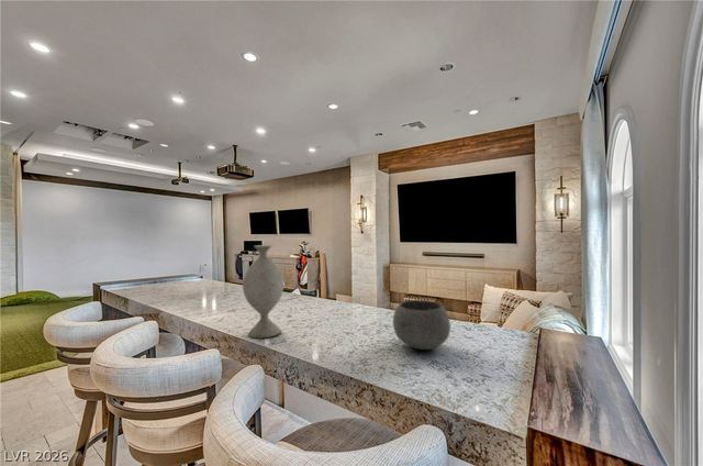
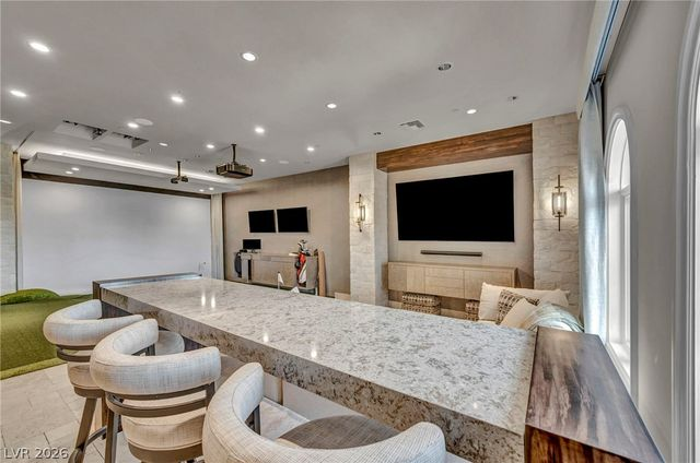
- bowl [392,299,451,351]
- decorative vase [242,244,284,340]
